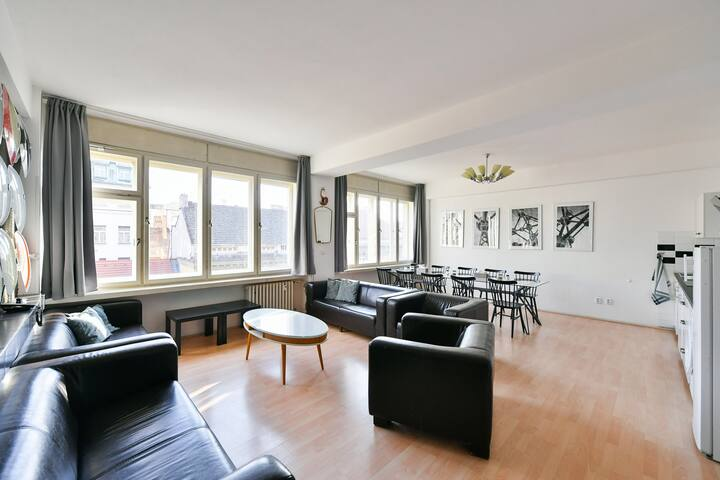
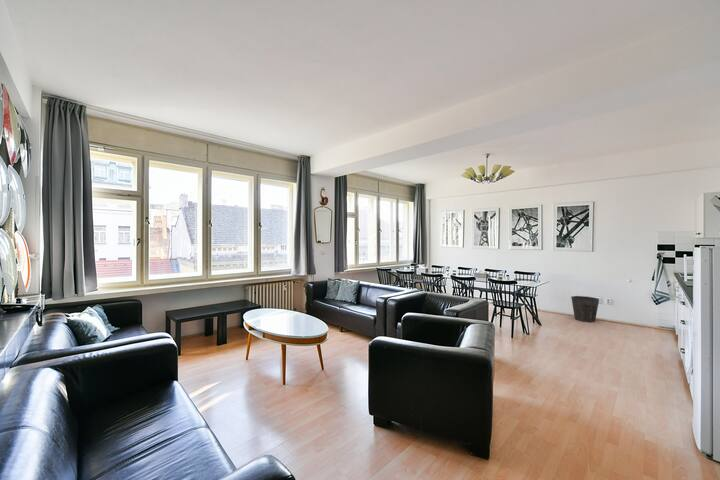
+ waste bin [570,295,600,323]
